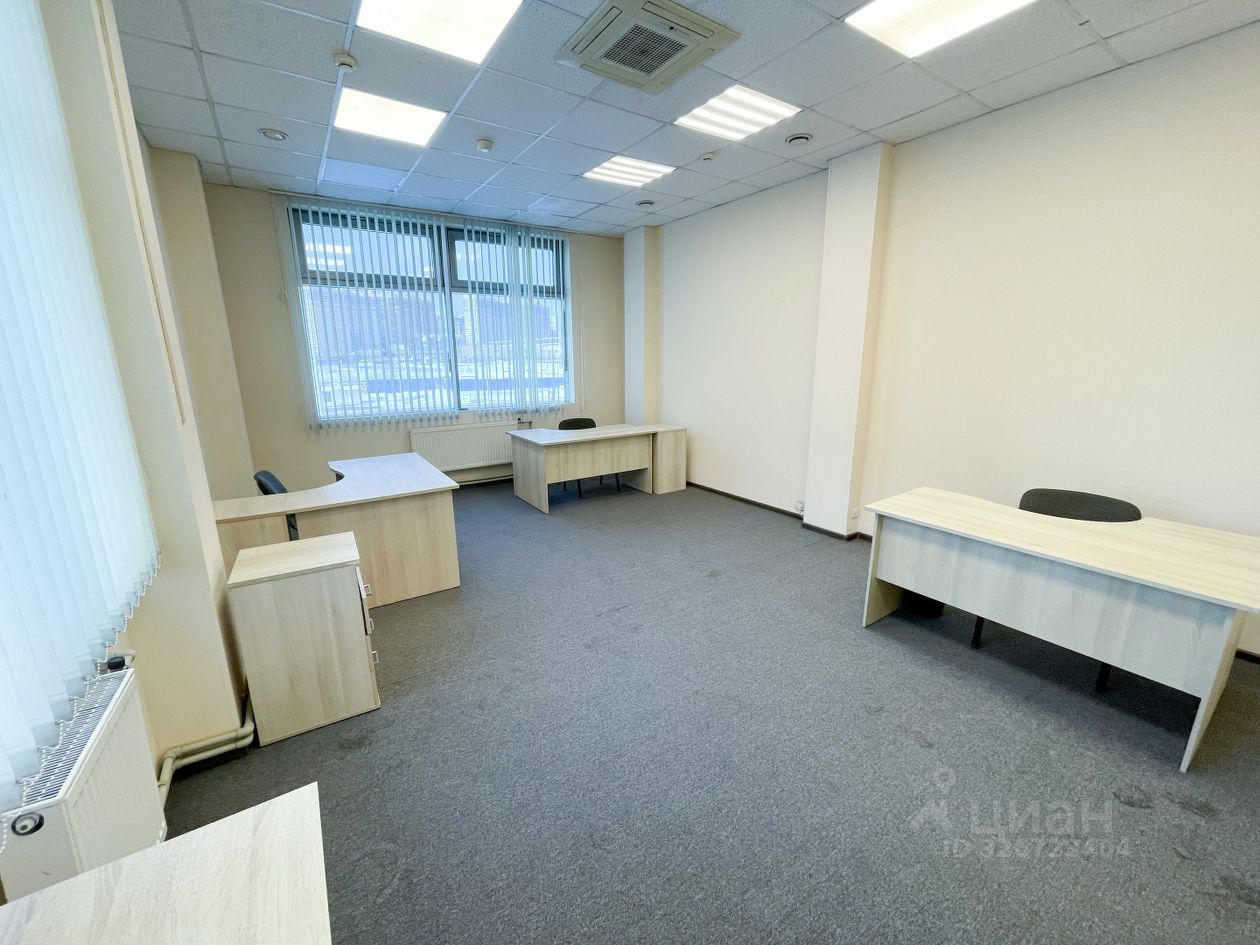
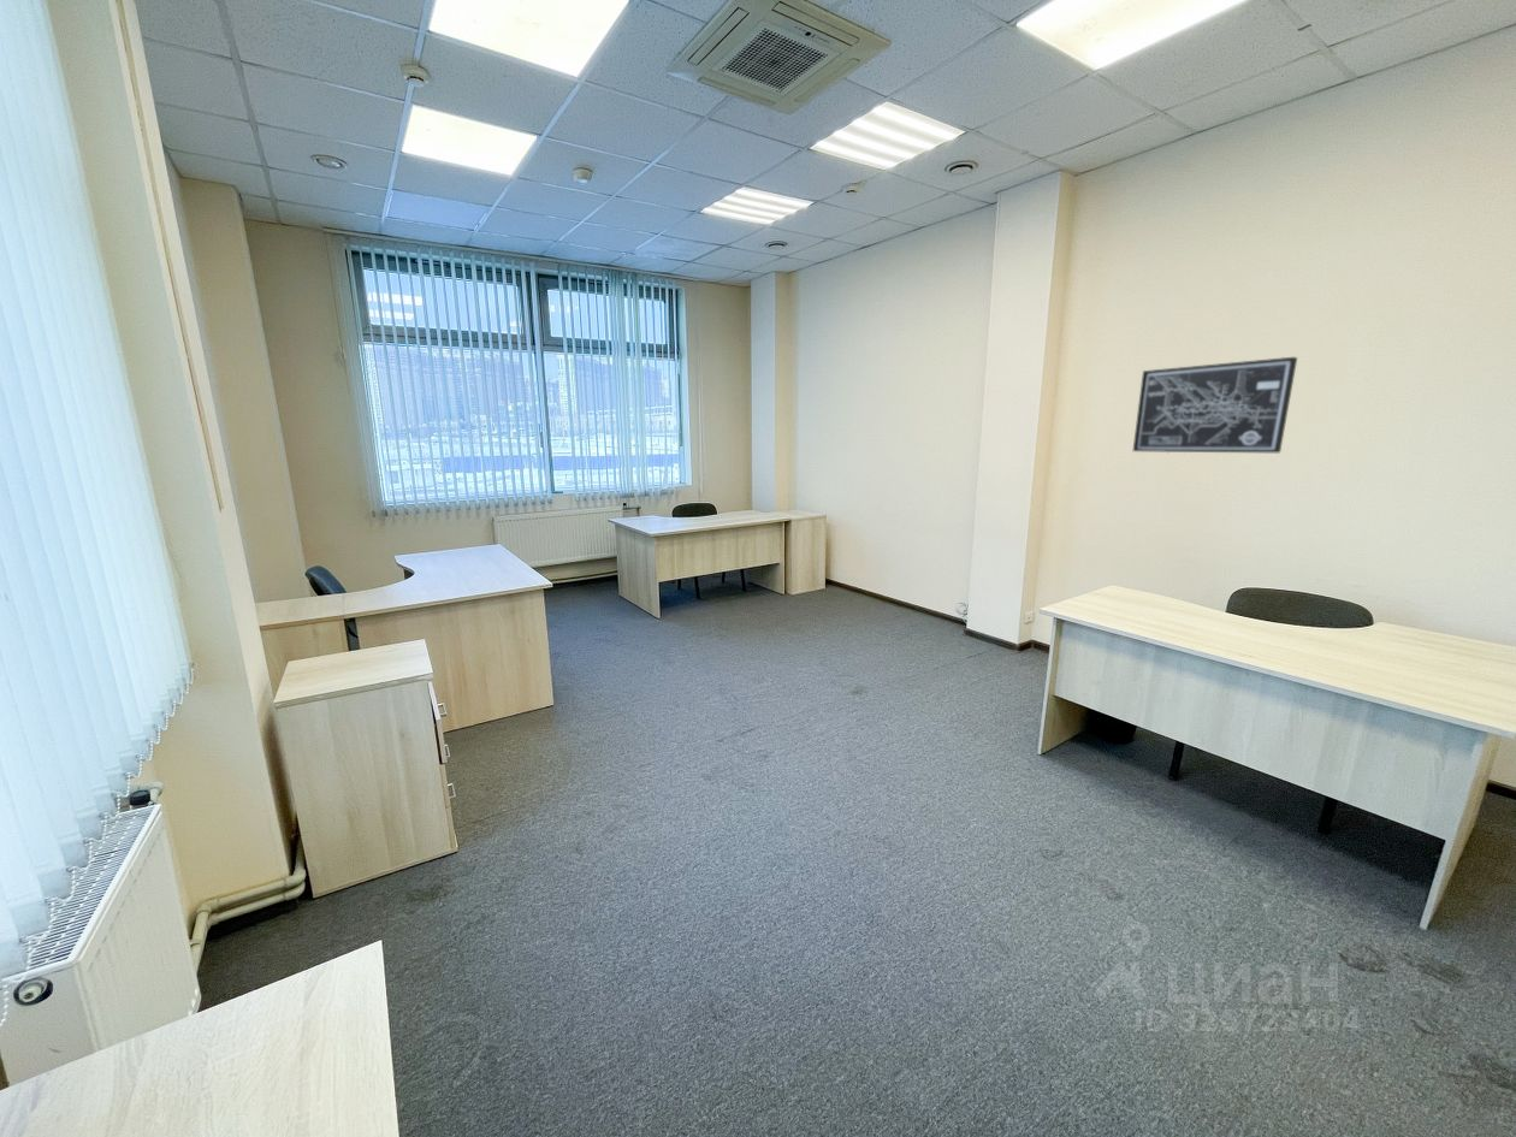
+ wall art [1132,356,1298,454]
